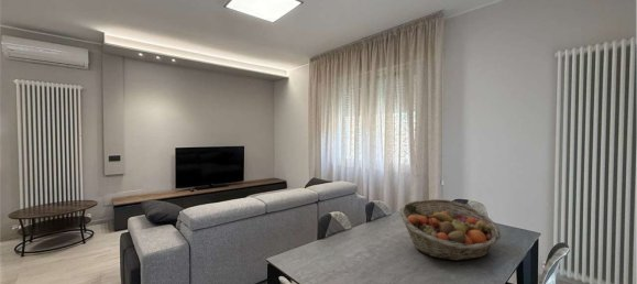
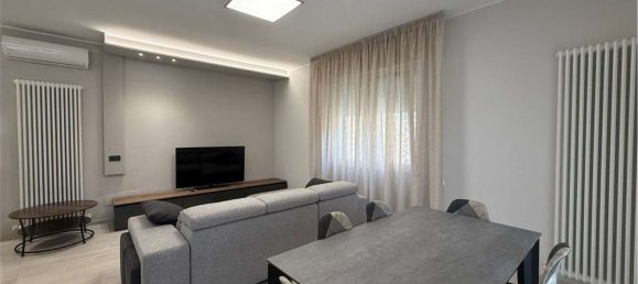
- fruit basket [398,198,502,262]
